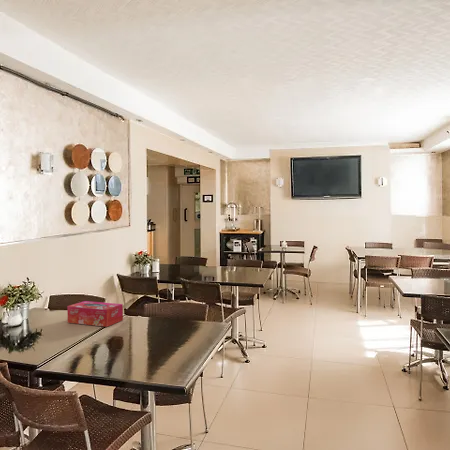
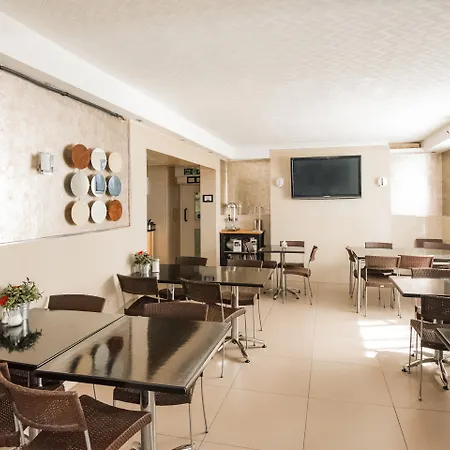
- tissue box [66,300,124,328]
